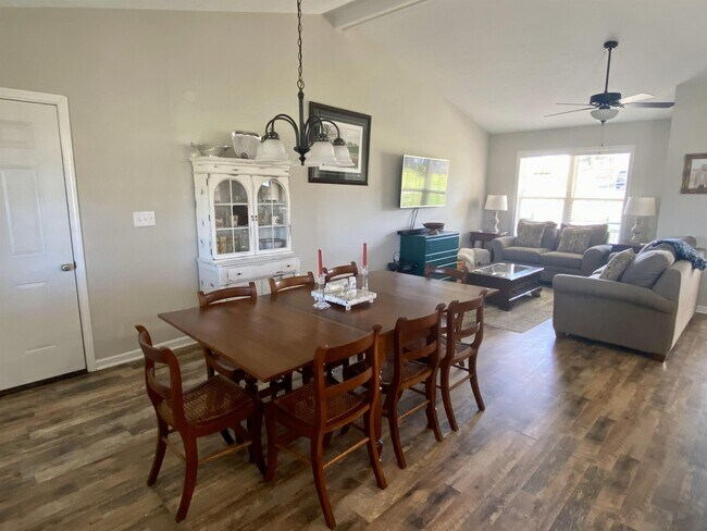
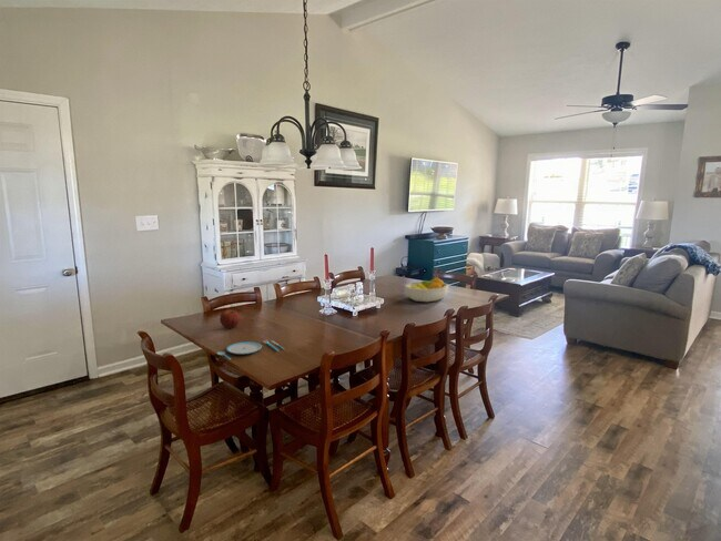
+ apple [219,308,241,329]
+ fruit bowl [404,276,449,303]
+ plate [216,339,285,361]
